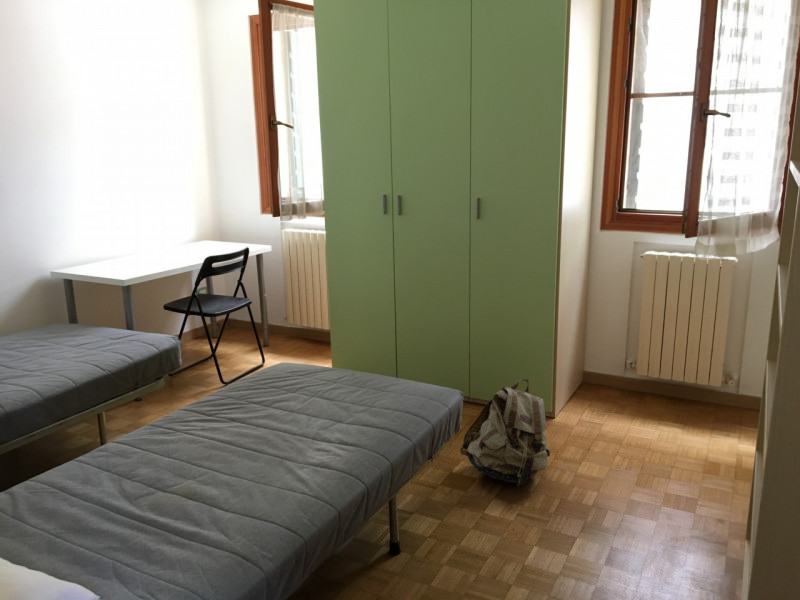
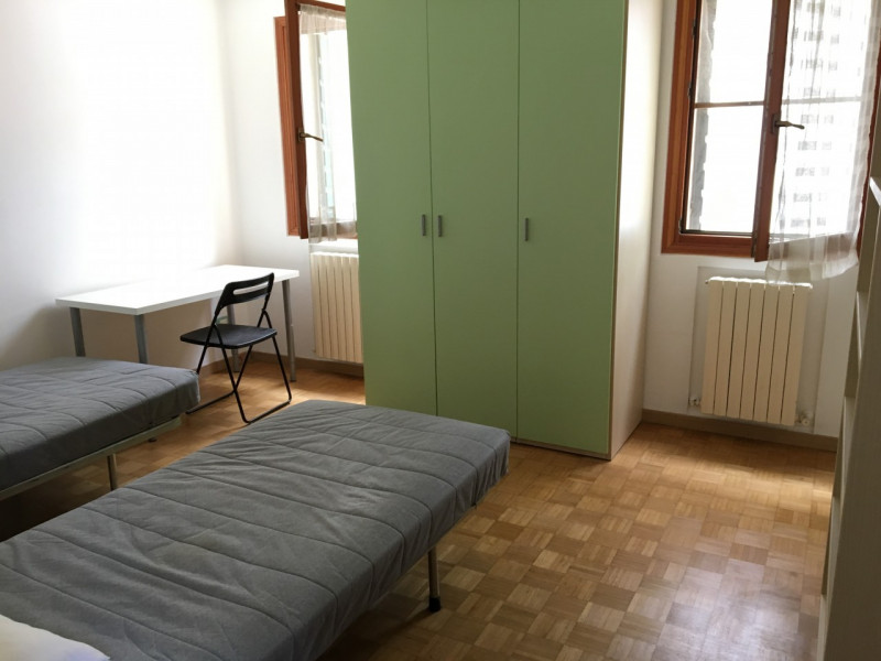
- backpack [459,378,551,488]
